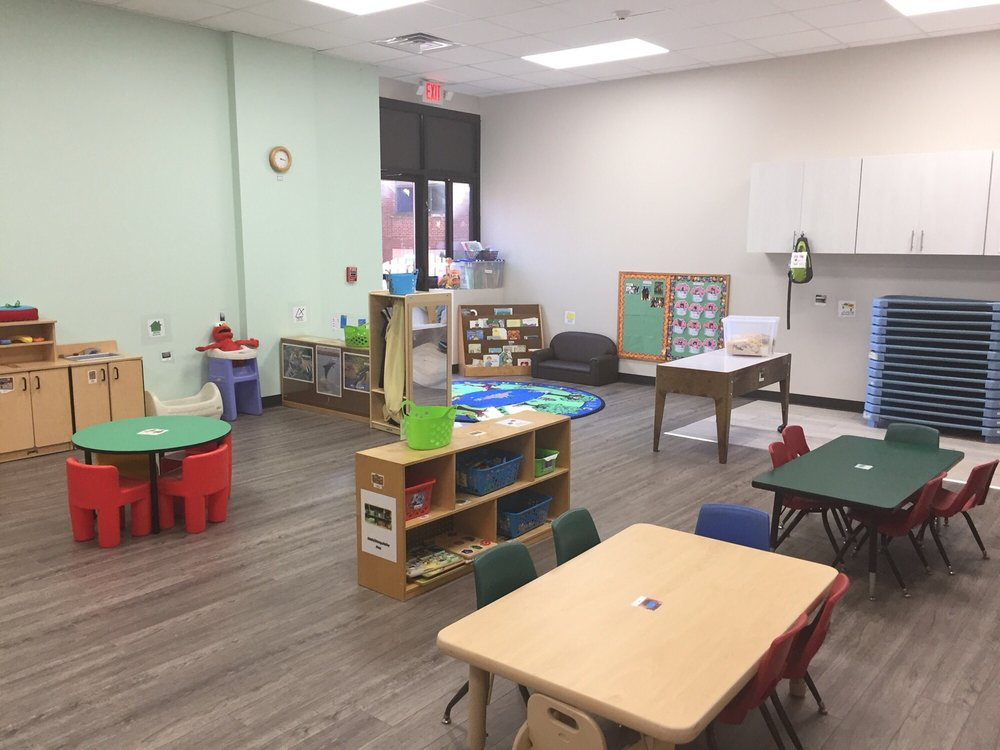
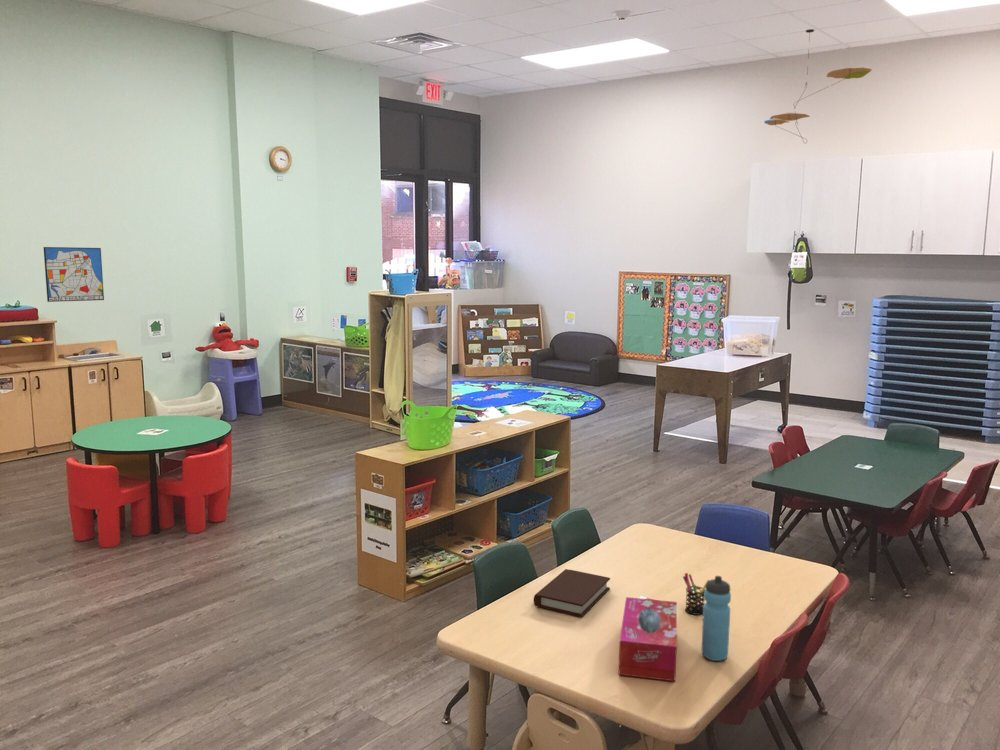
+ tissue box [618,596,678,682]
+ ceiling mobile [763,28,873,144]
+ wall art [42,246,105,303]
+ water bottle [701,575,732,662]
+ pen holder [682,572,710,616]
+ book [533,568,611,618]
